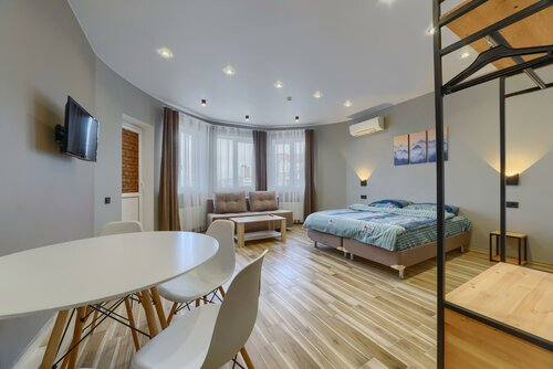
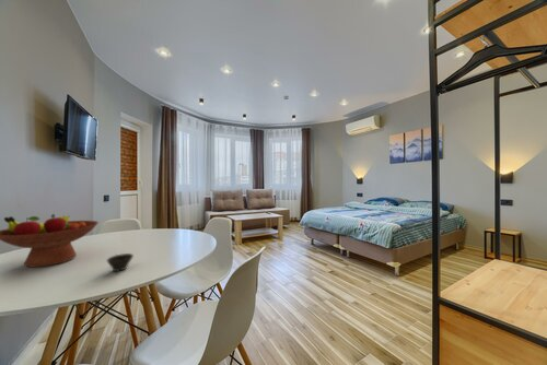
+ cup [105,252,135,272]
+ fruit bowl [0,213,100,269]
